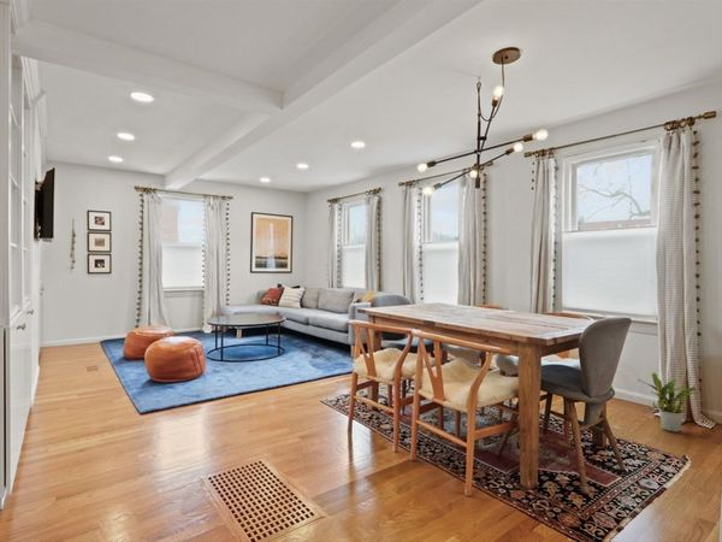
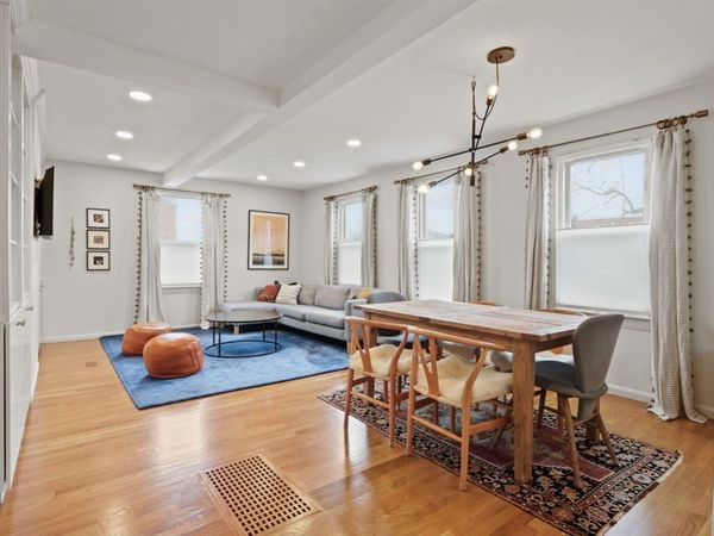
- potted plant [637,372,698,434]
